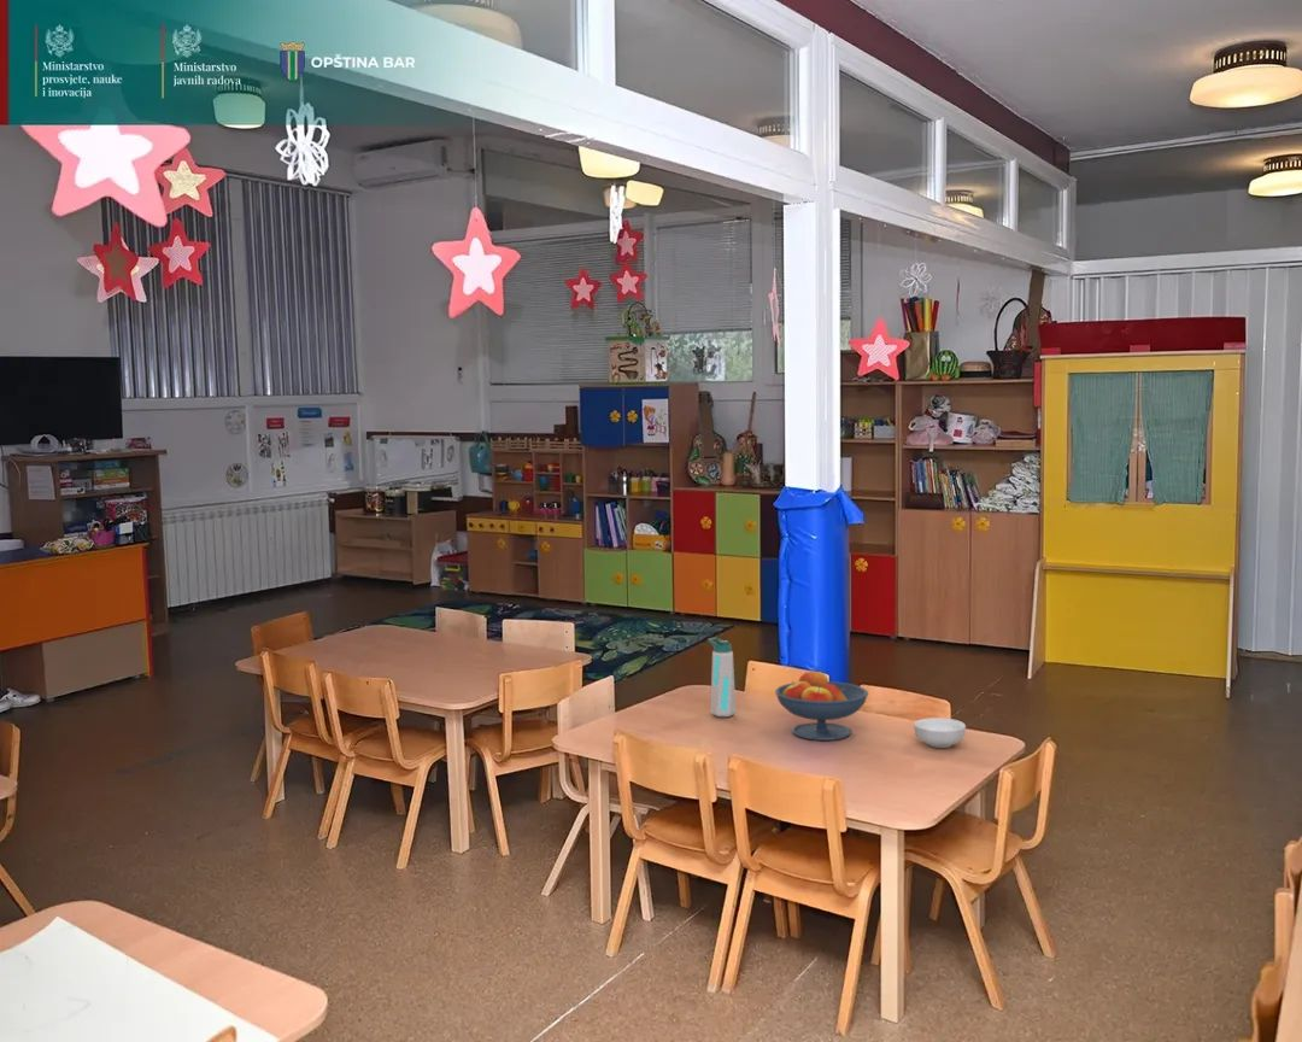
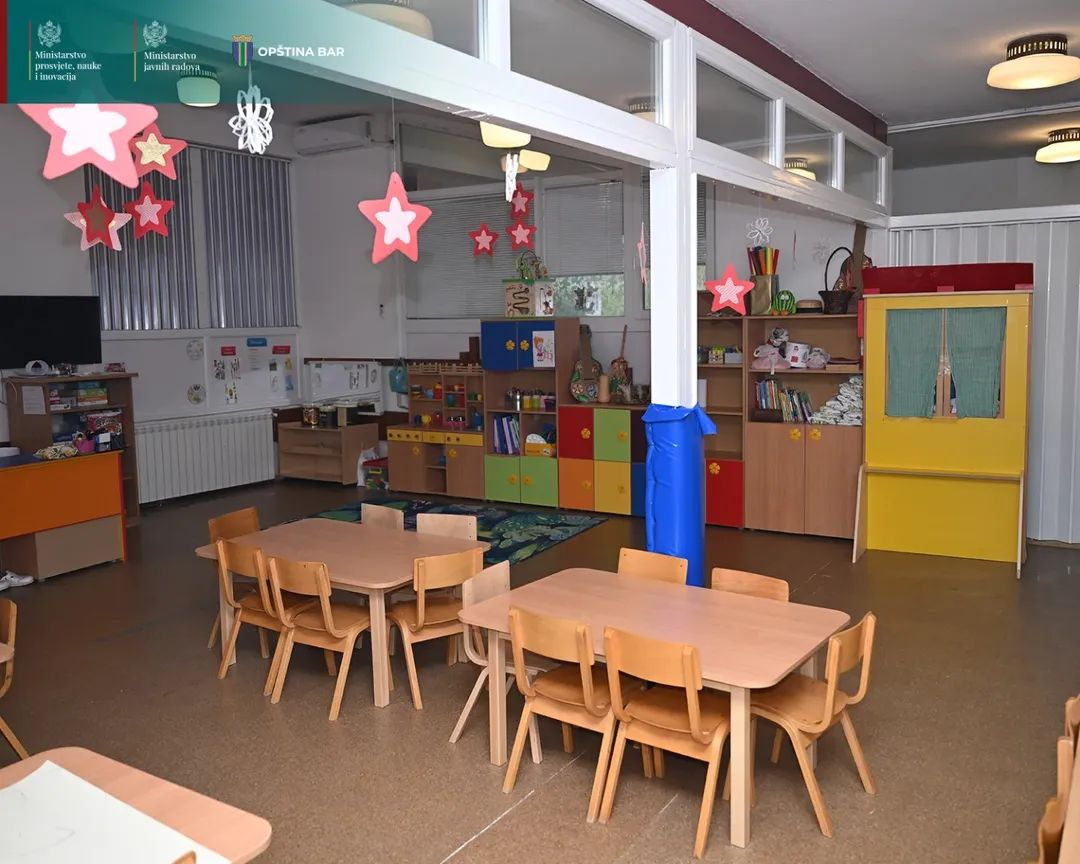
- cereal bowl [913,716,967,749]
- fruit bowl [774,669,869,742]
- water bottle [706,636,737,718]
